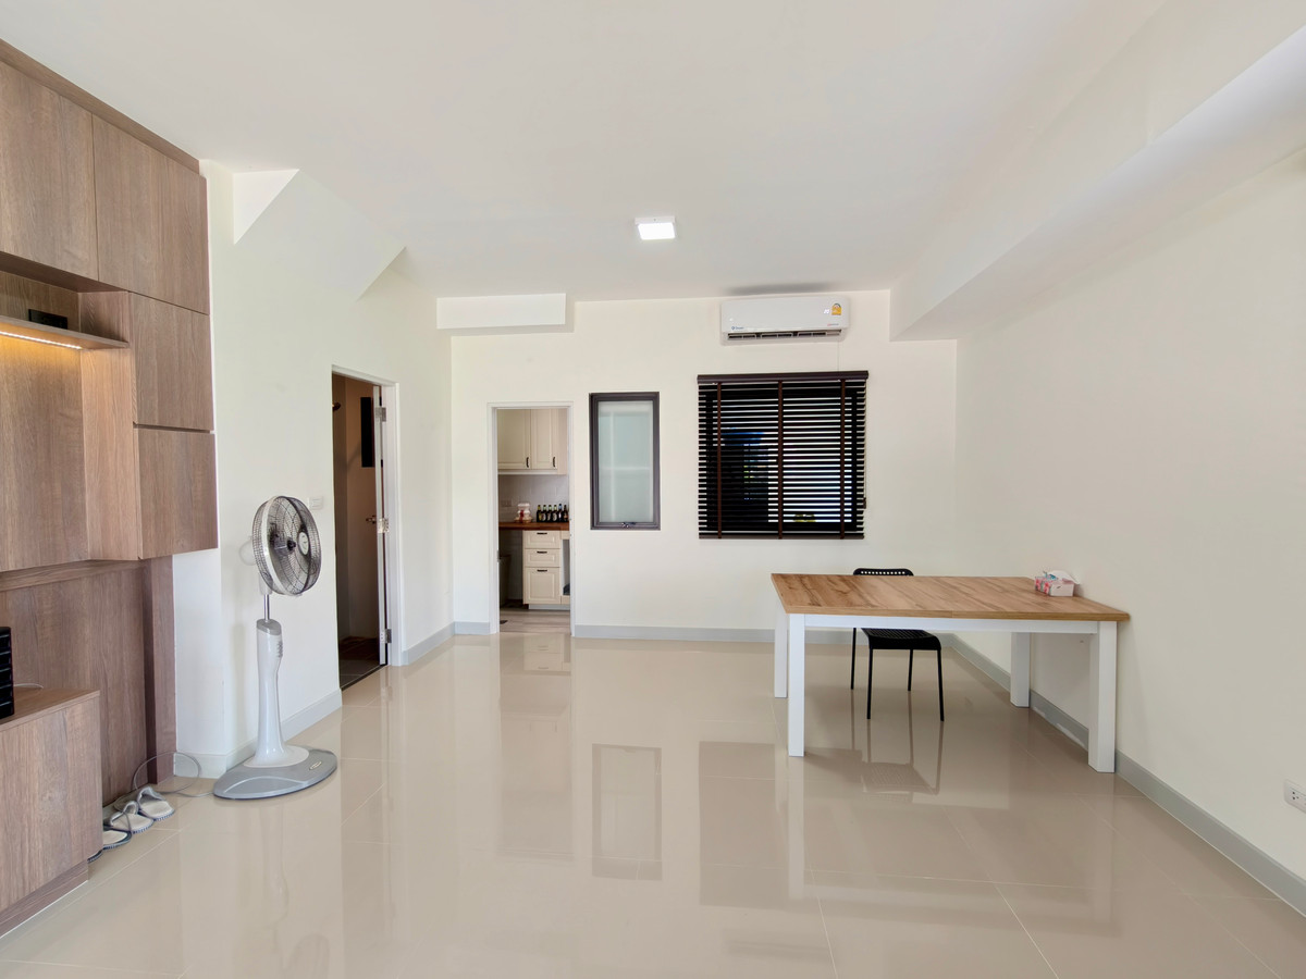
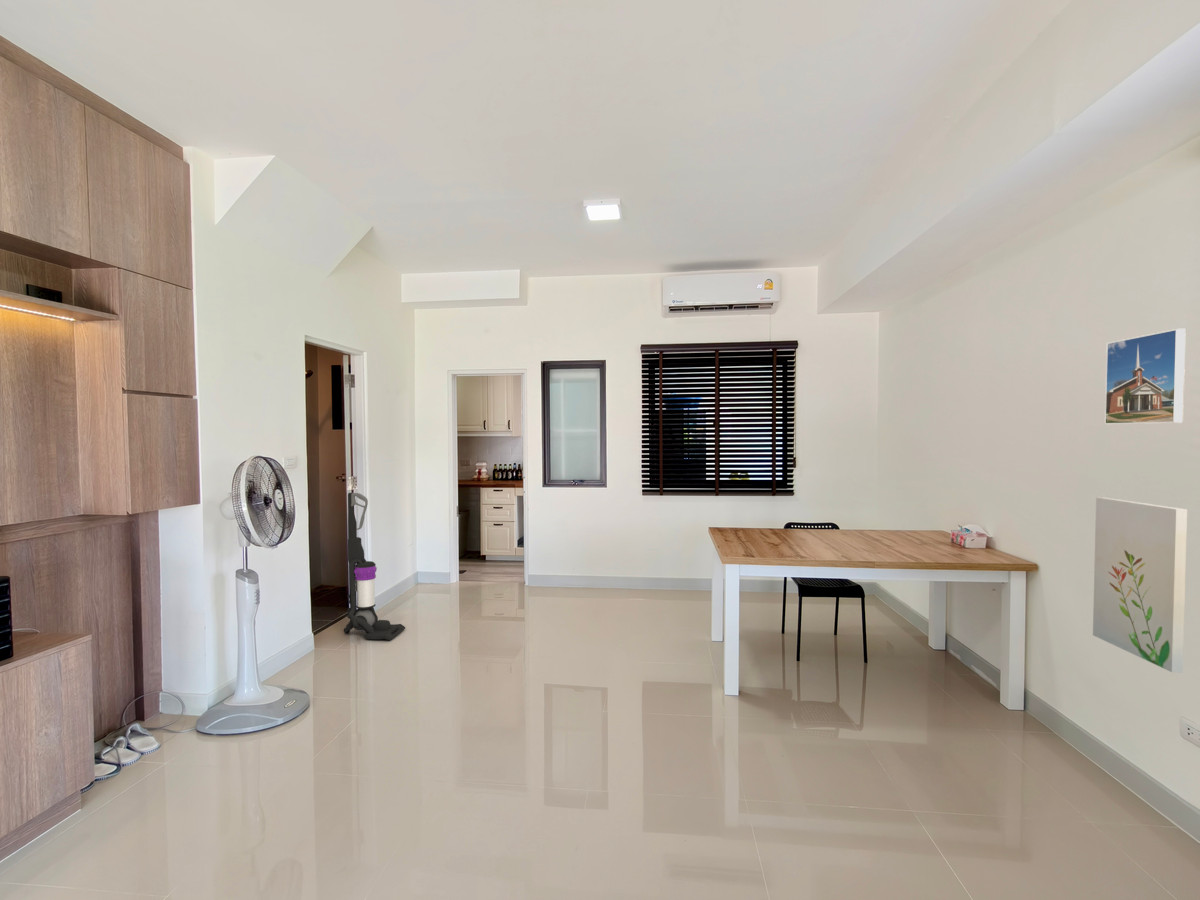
+ wall art [1092,496,1188,674]
+ vacuum cleaner [343,492,406,641]
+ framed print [1104,328,1187,425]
